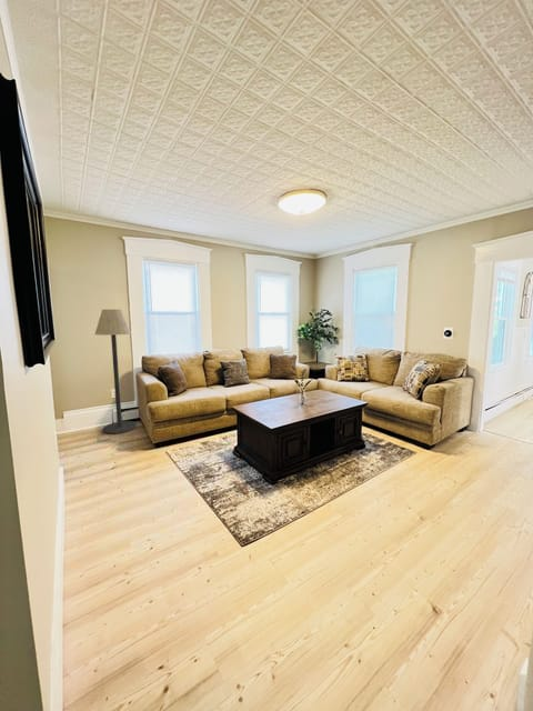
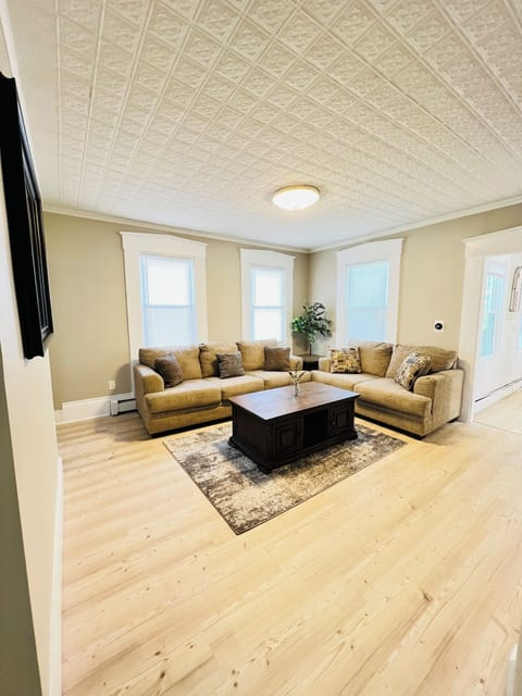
- floor lamp [93,309,138,435]
